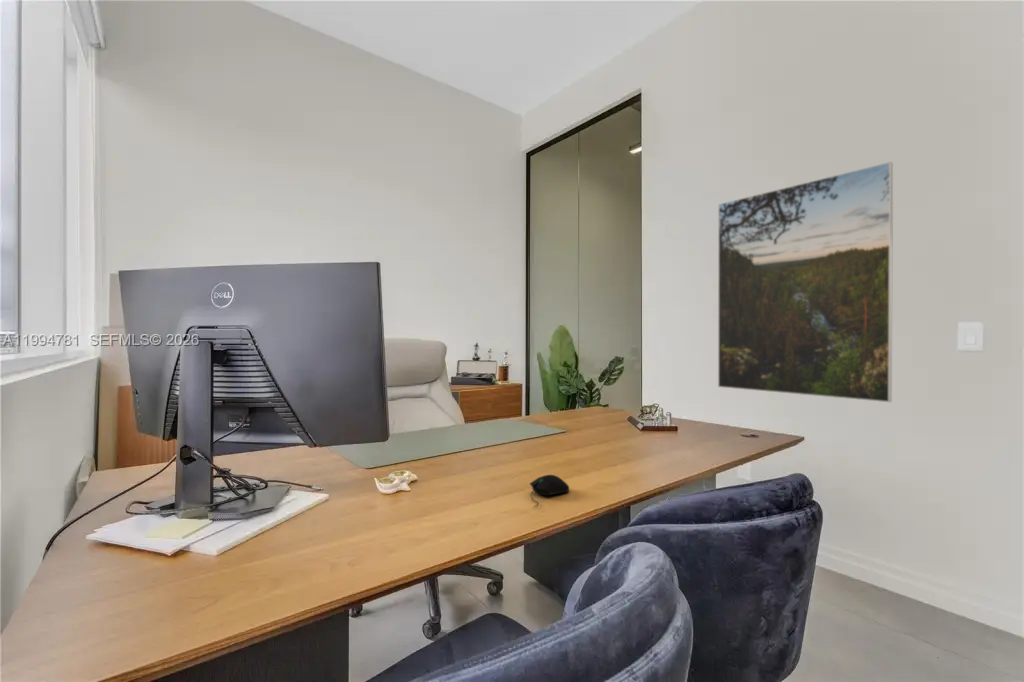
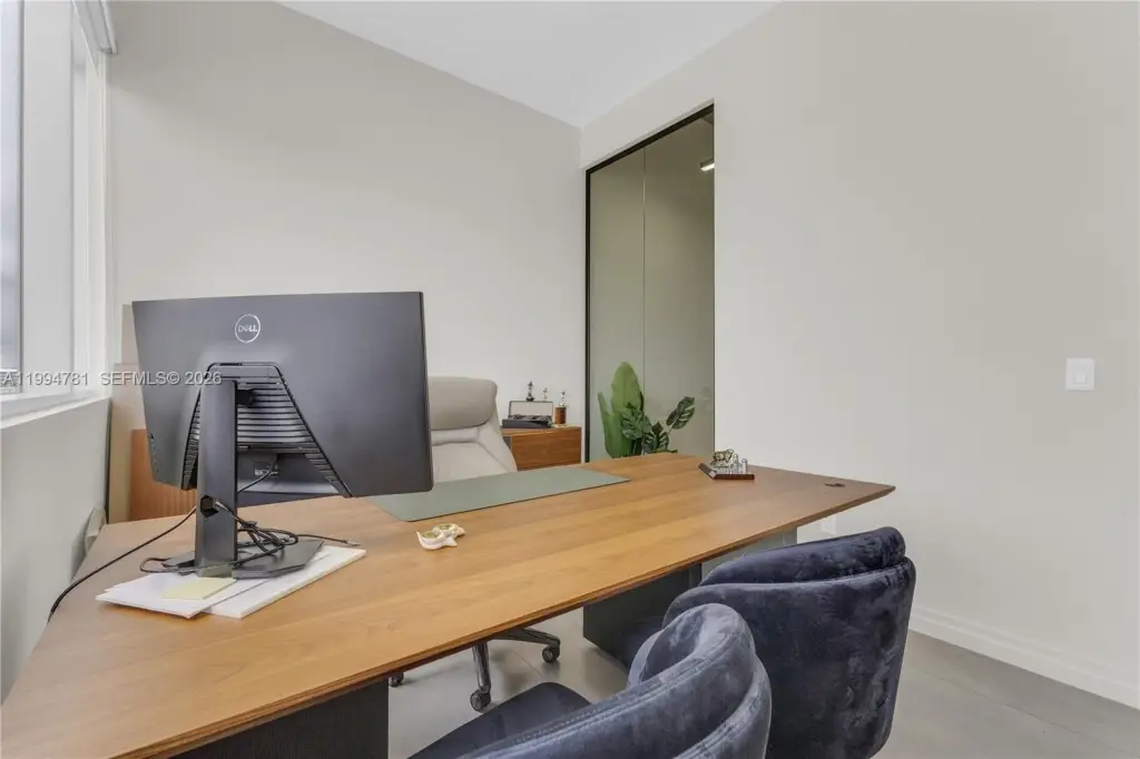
- computer mouse [529,474,570,508]
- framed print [717,160,894,403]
